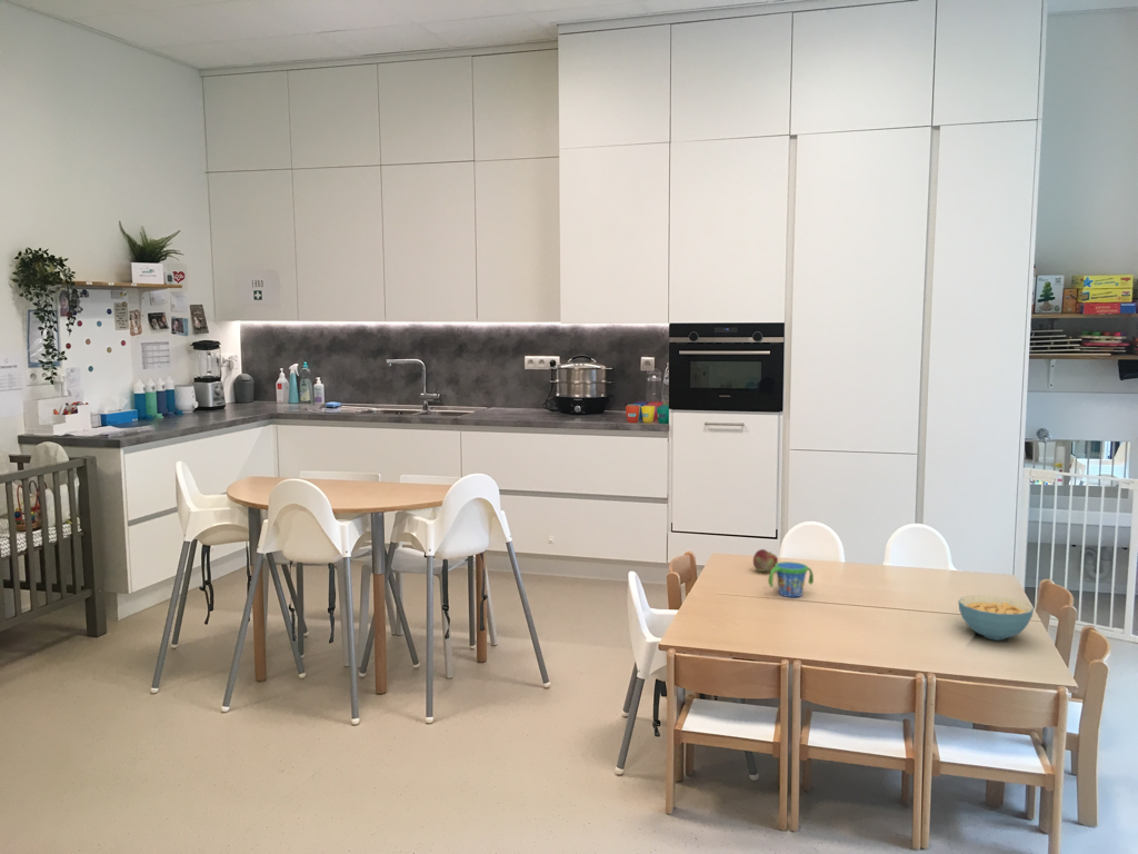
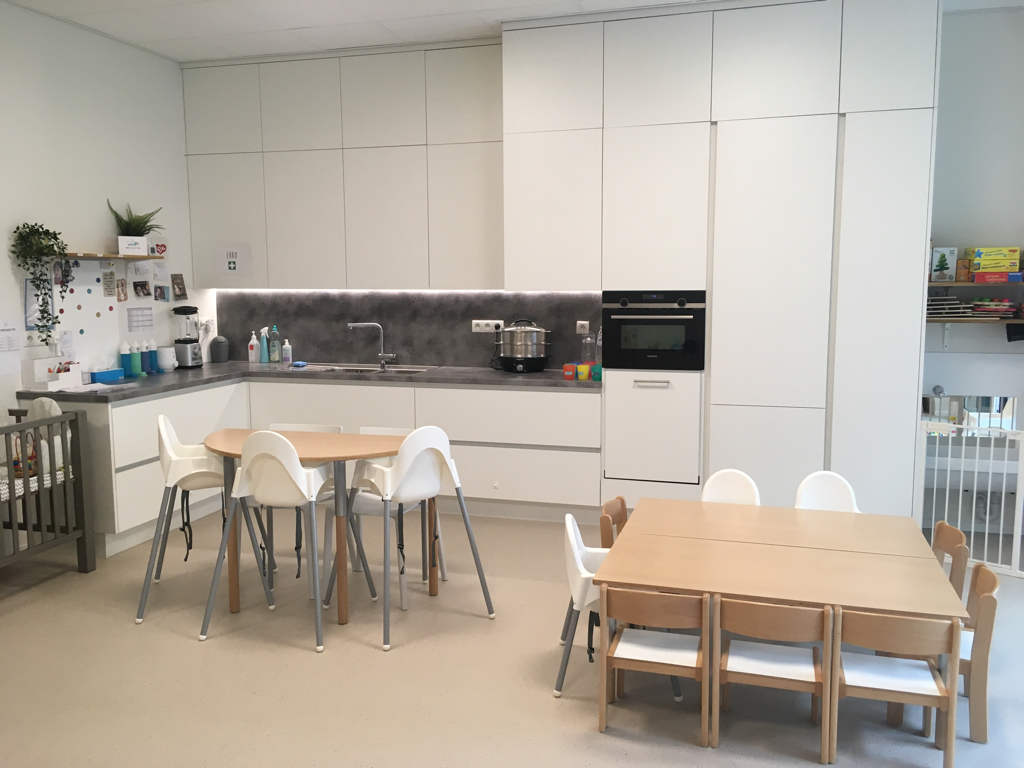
- fruit [752,548,779,573]
- snack cup [767,560,815,598]
- cereal bowl [957,594,1035,642]
